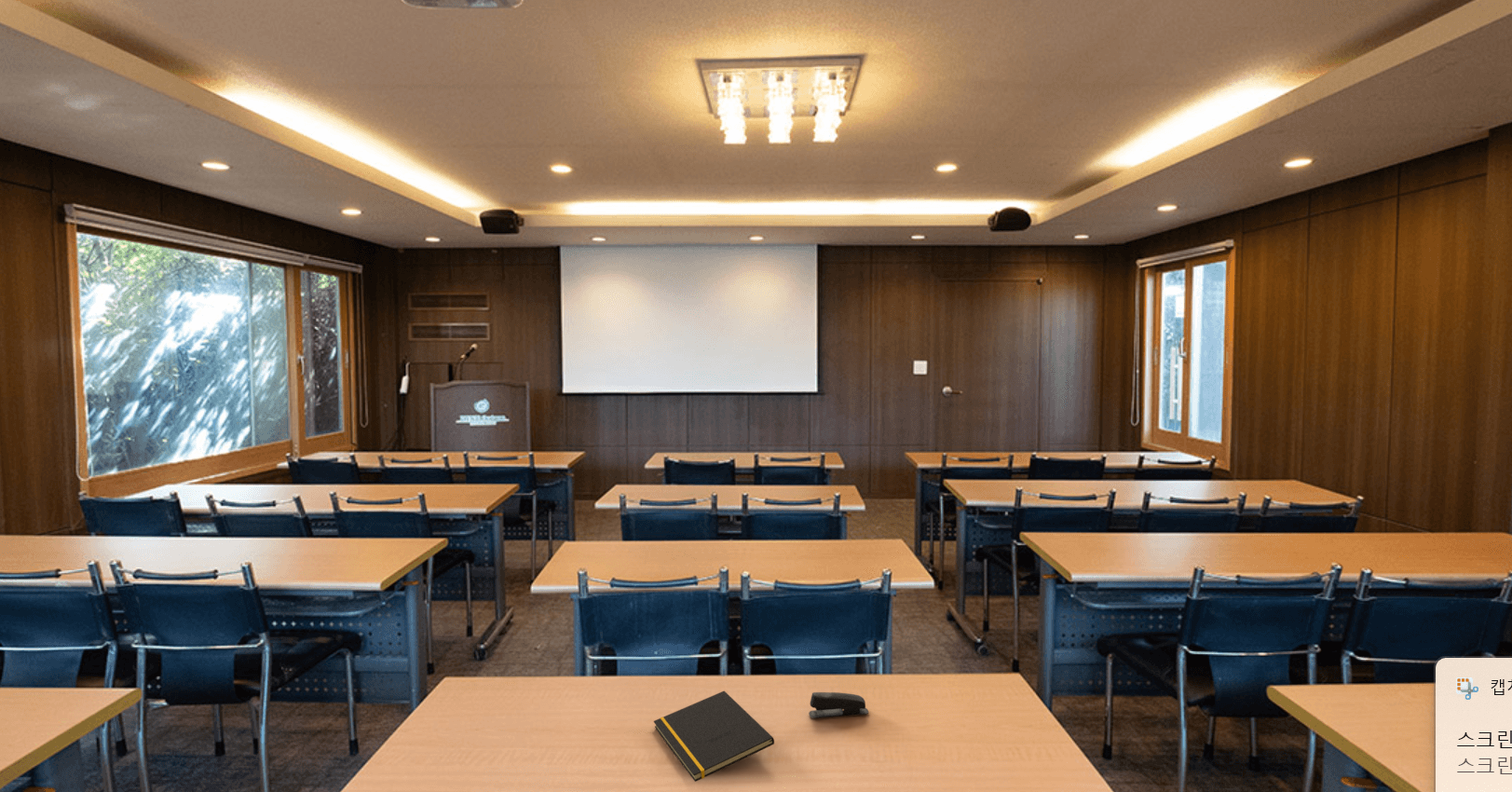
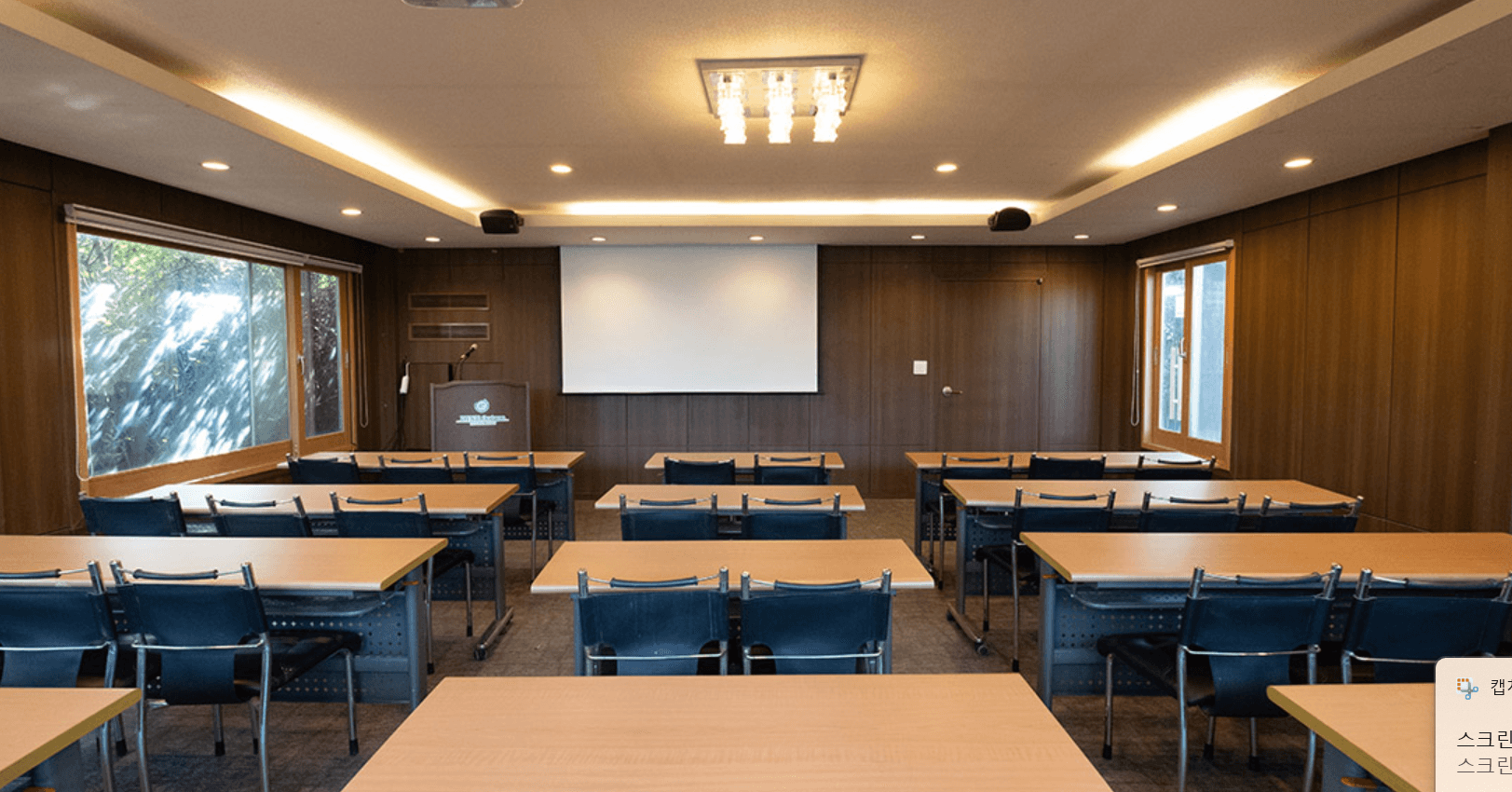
- stapler [808,691,869,719]
- notepad [653,690,775,783]
